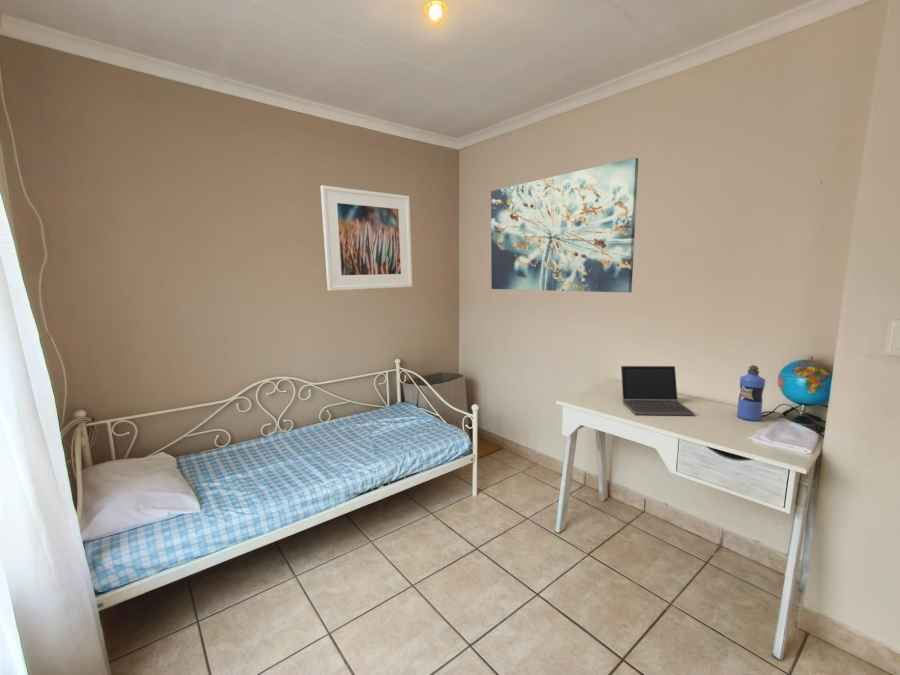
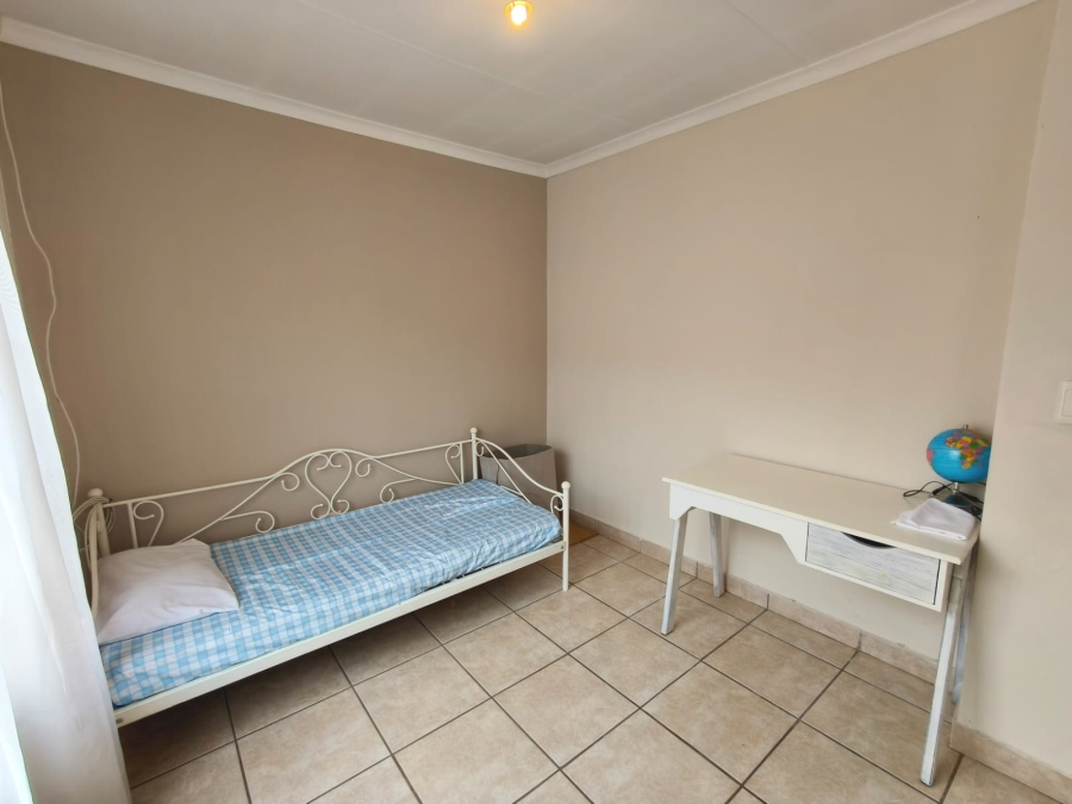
- water bottle [736,364,766,422]
- wall art [490,157,639,294]
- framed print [320,185,413,292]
- laptop computer [620,365,695,416]
